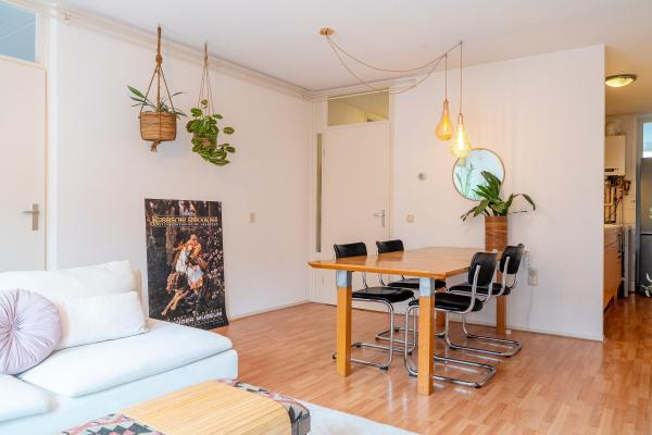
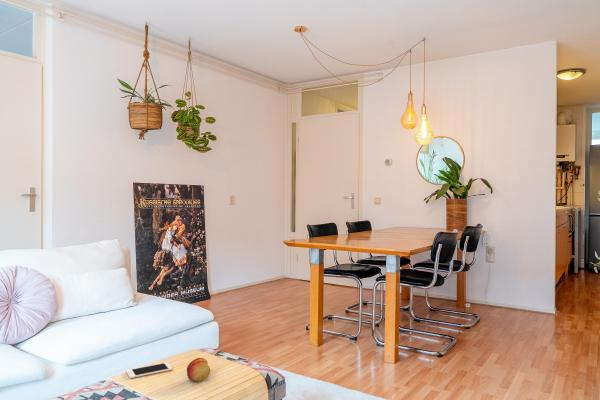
+ fruit [186,357,211,382]
+ cell phone [125,361,173,379]
